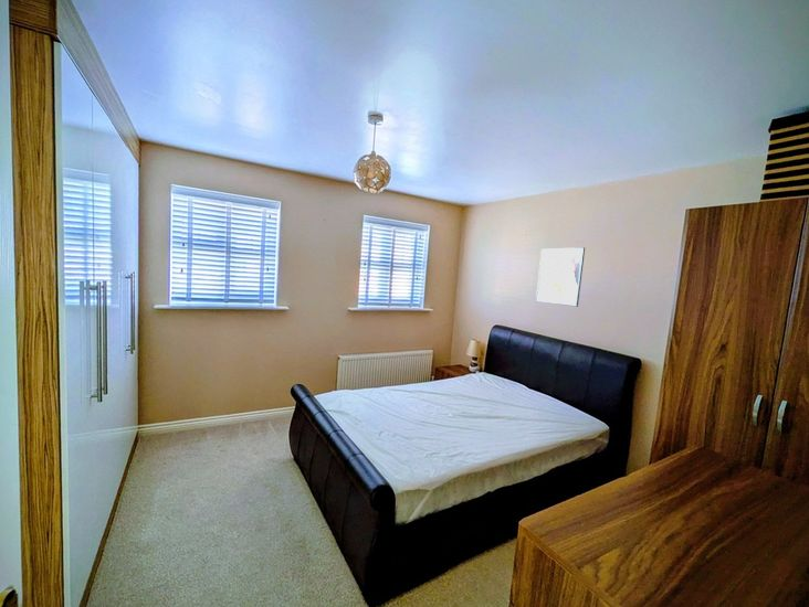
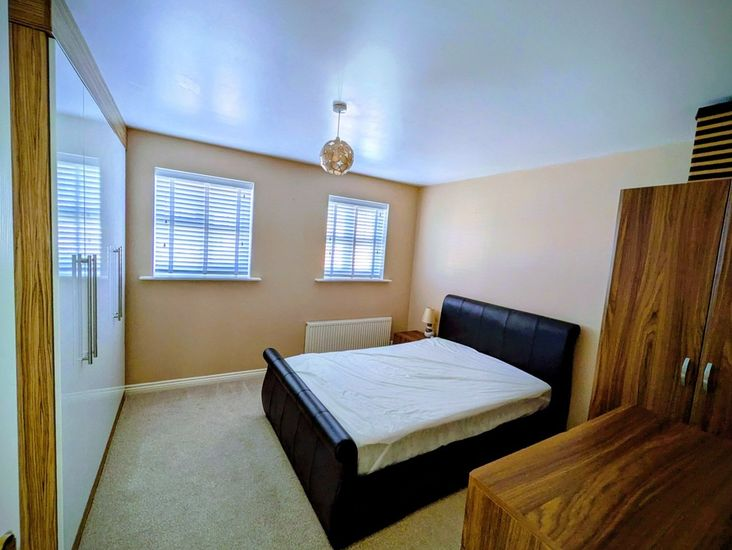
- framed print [535,246,586,308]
